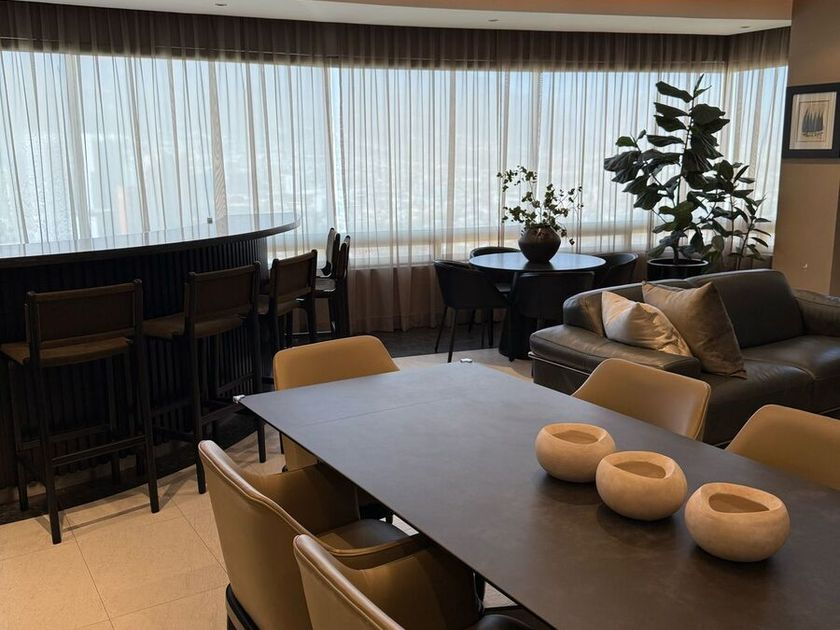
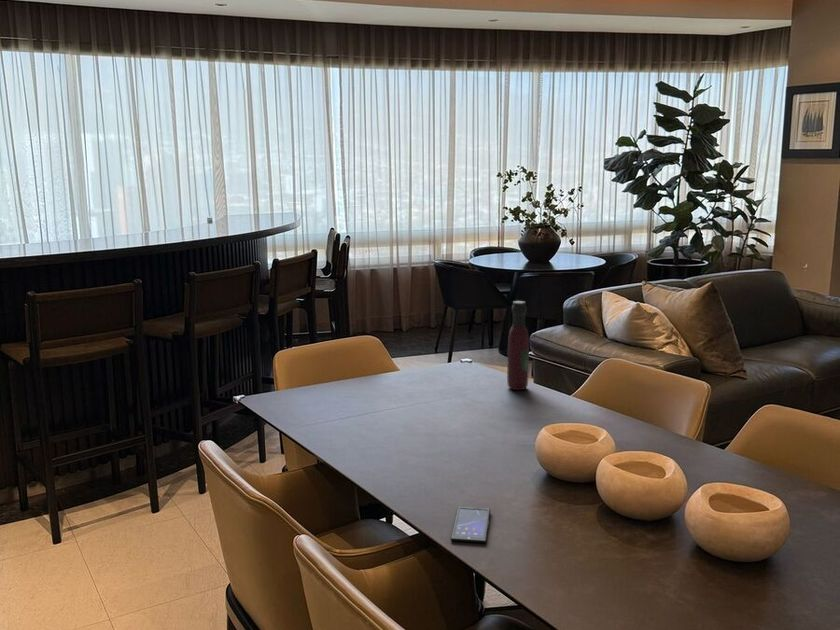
+ wine bottle [506,300,530,391]
+ smartphone [450,506,491,544]
